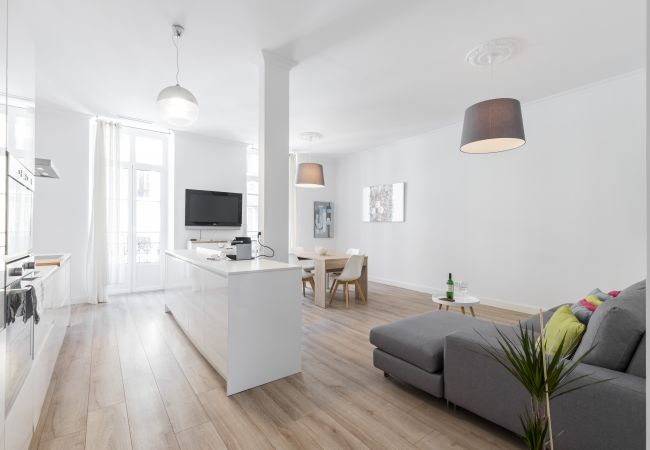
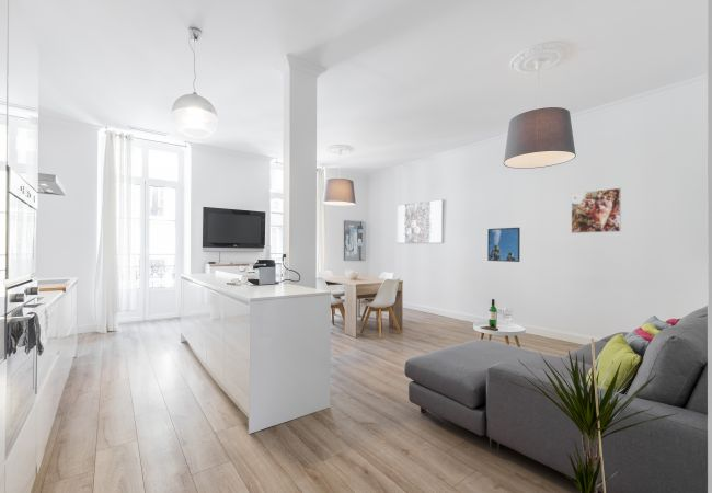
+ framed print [571,187,622,234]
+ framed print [486,227,521,263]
